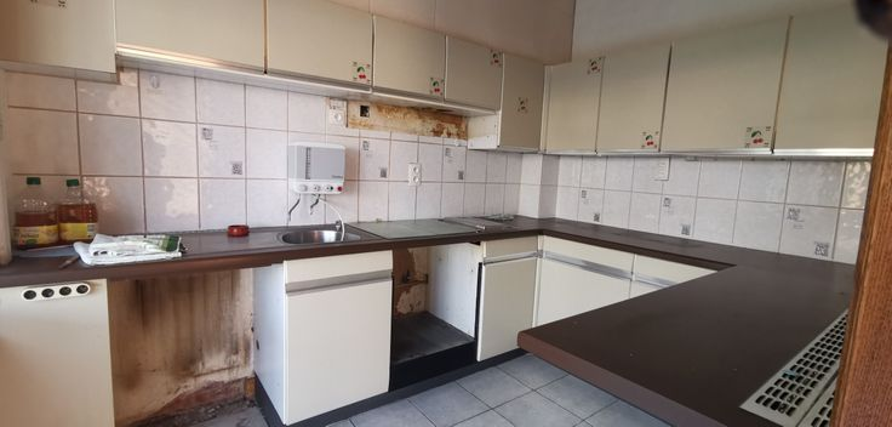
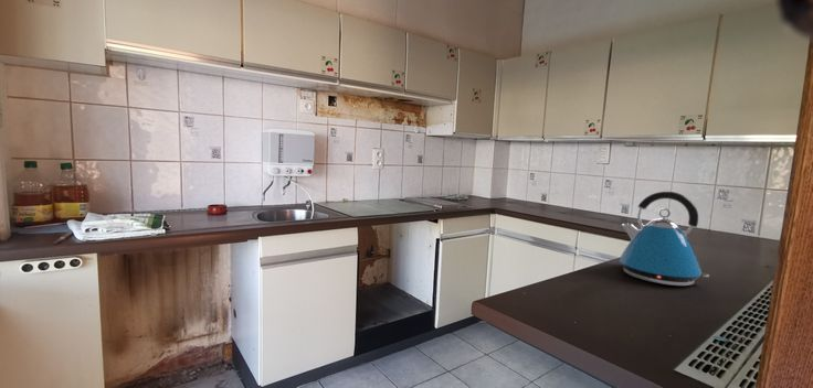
+ kettle [619,191,710,287]
